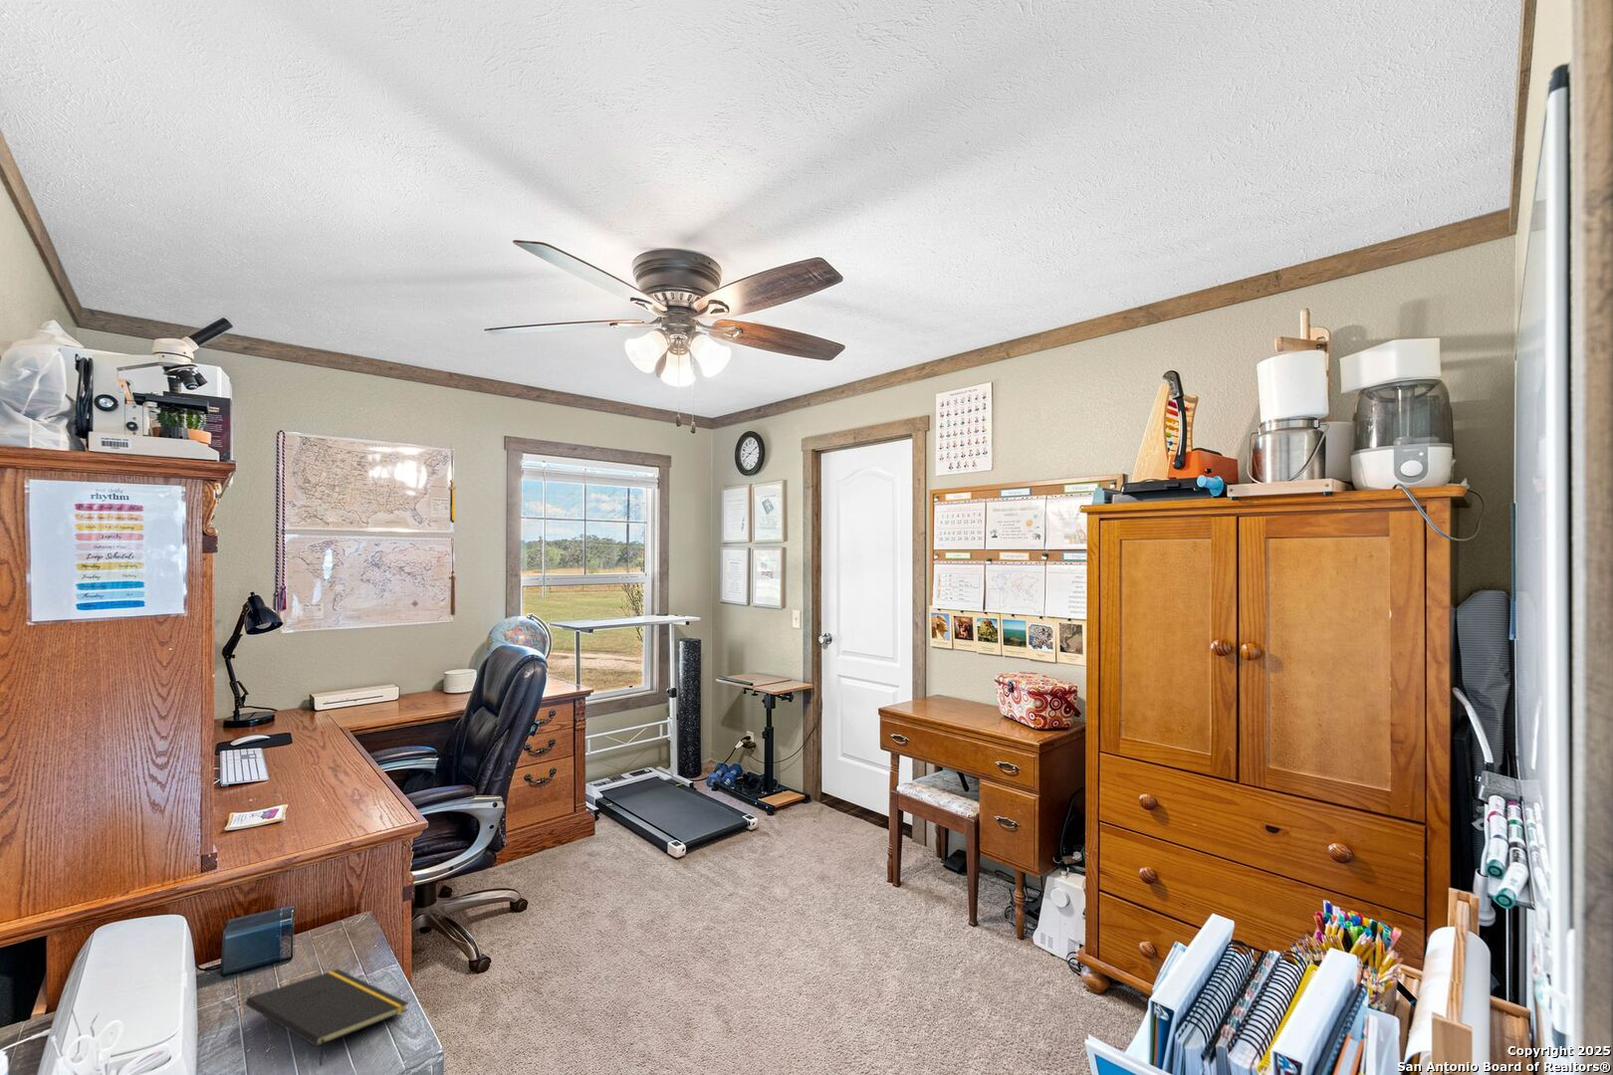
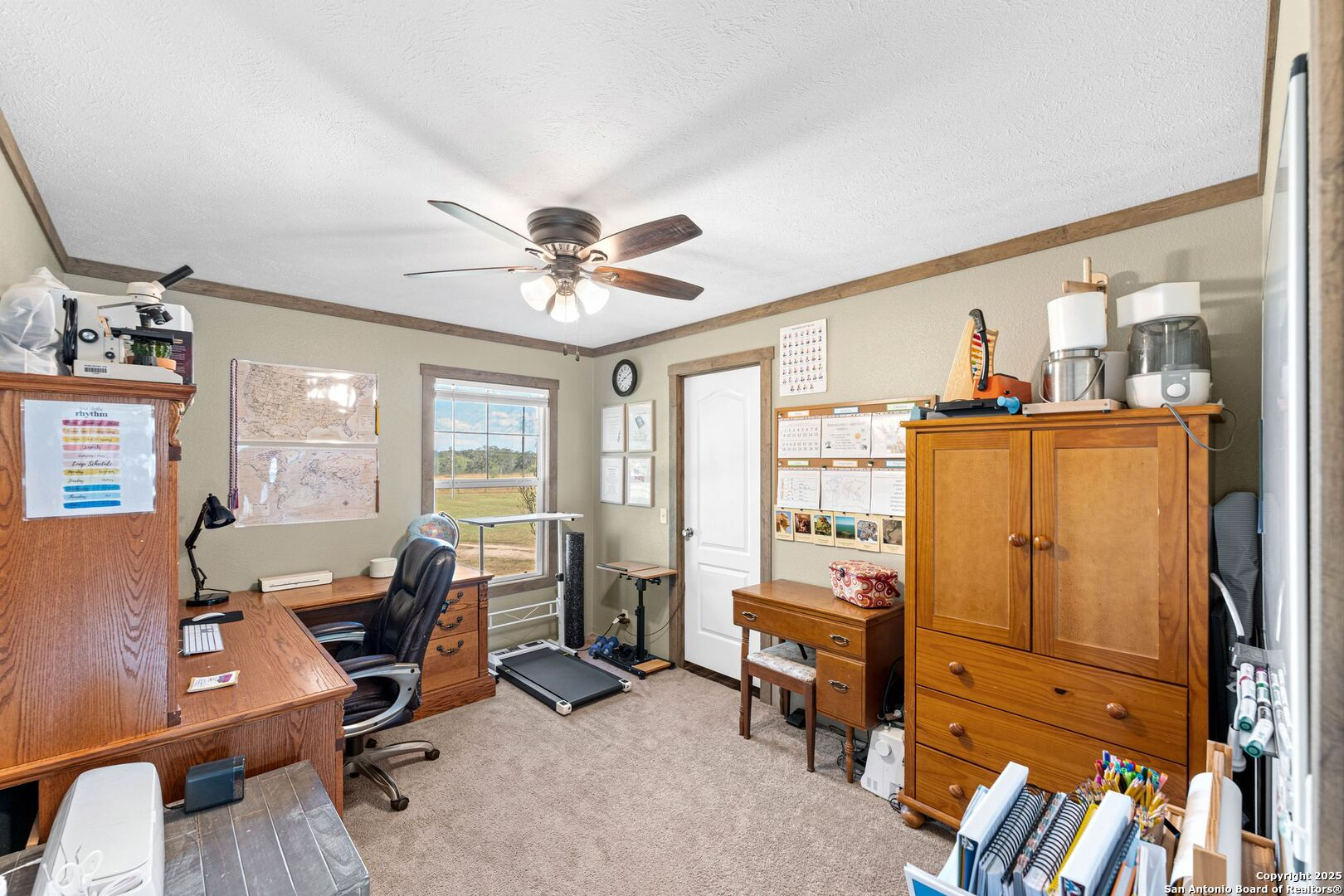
- notepad [245,968,409,1067]
